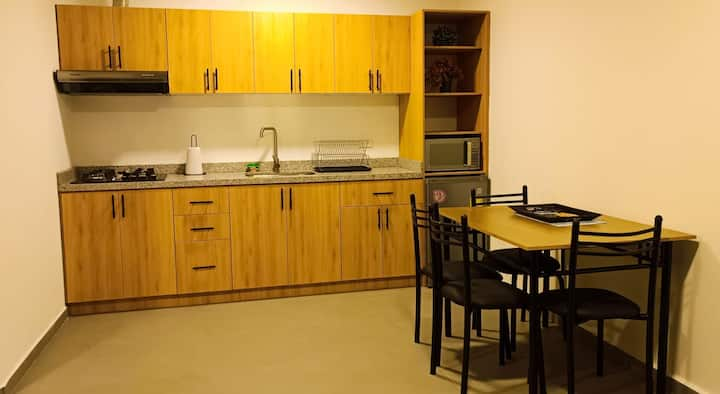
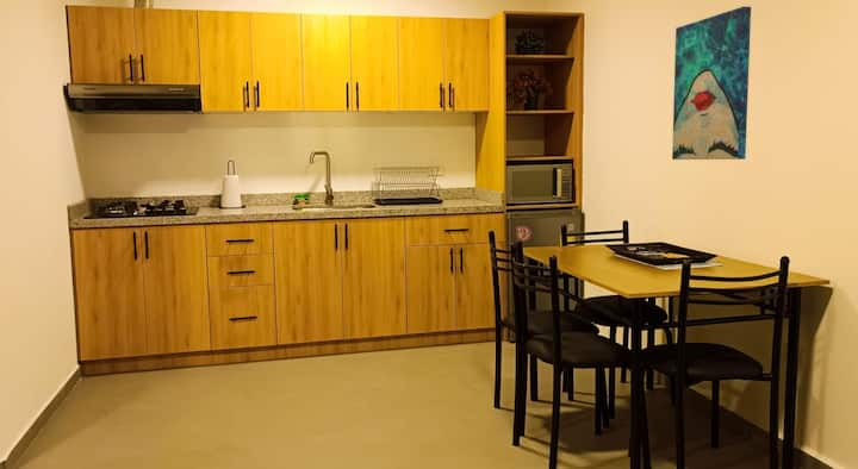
+ wall art [671,5,752,161]
